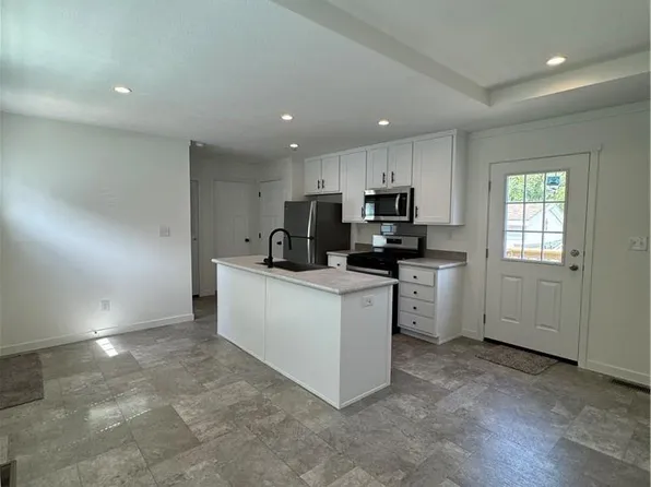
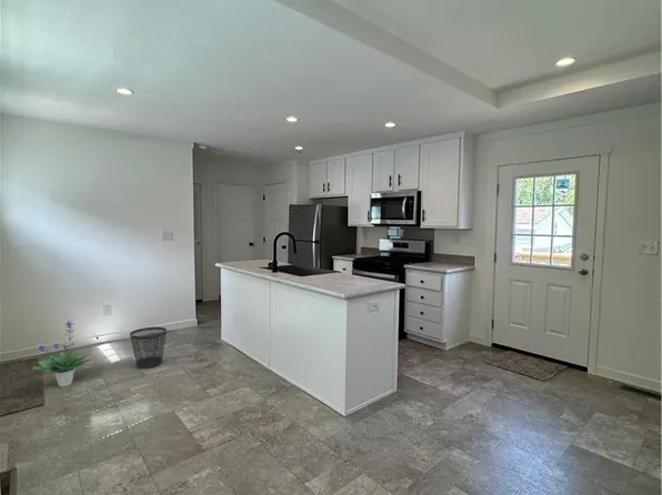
+ potted plant [31,319,92,388]
+ wastebasket [129,326,168,370]
